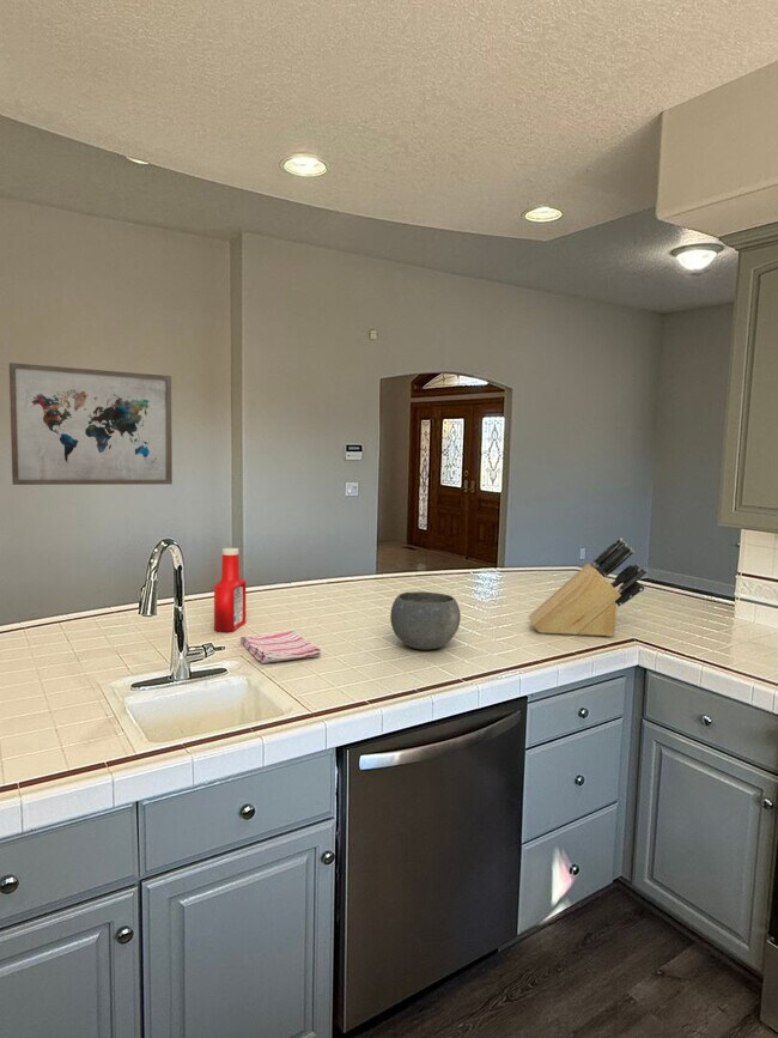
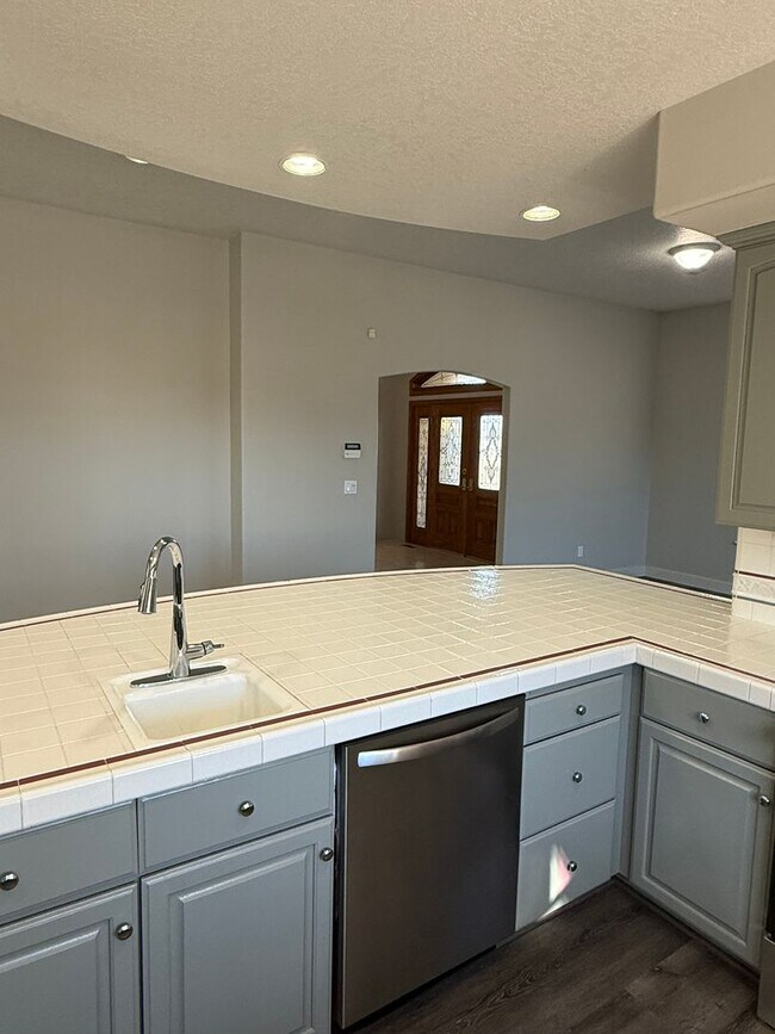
- bowl [389,590,462,651]
- wall art [8,362,174,486]
- knife block [528,538,649,638]
- soap bottle [213,547,247,633]
- dish towel [239,630,322,664]
